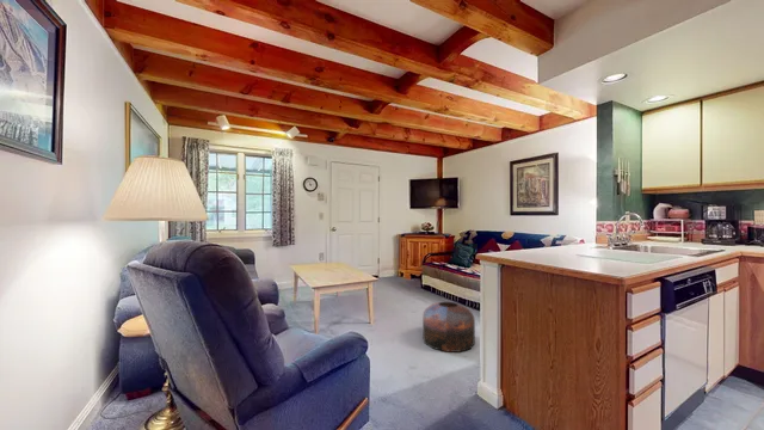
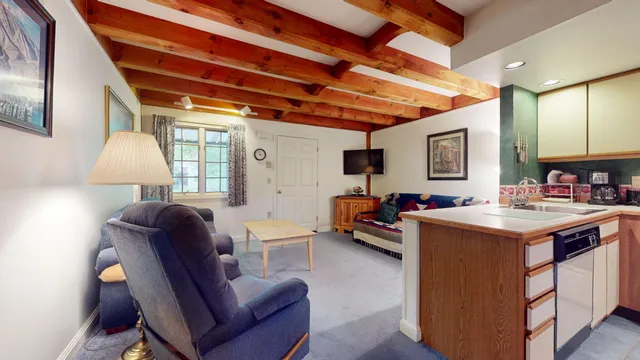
- pouf [421,301,476,354]
